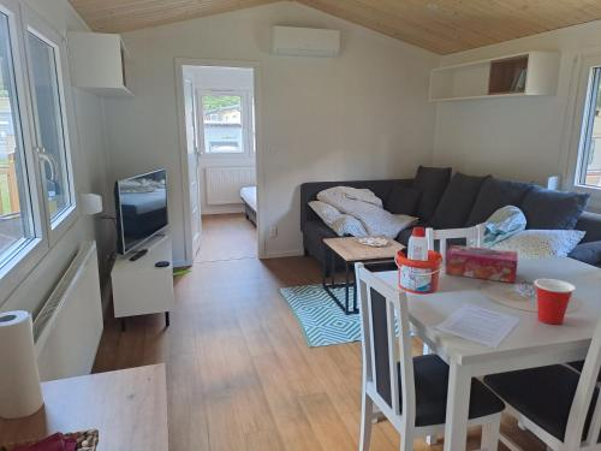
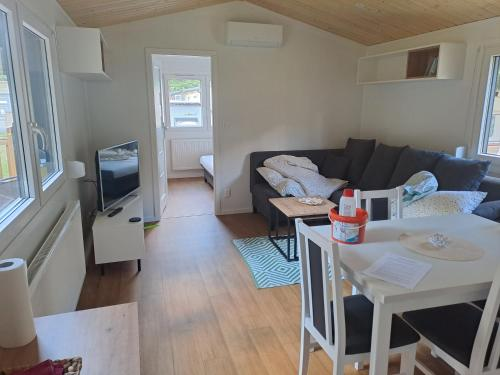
- cup [532,278,577,325]
- tissue box [444,244,519,284]
